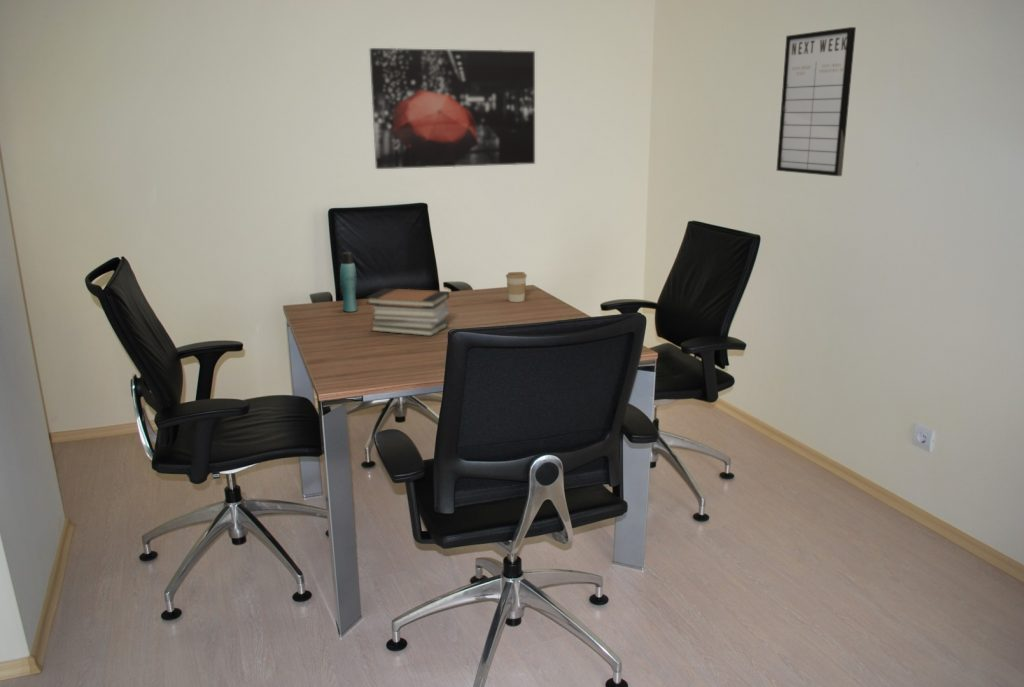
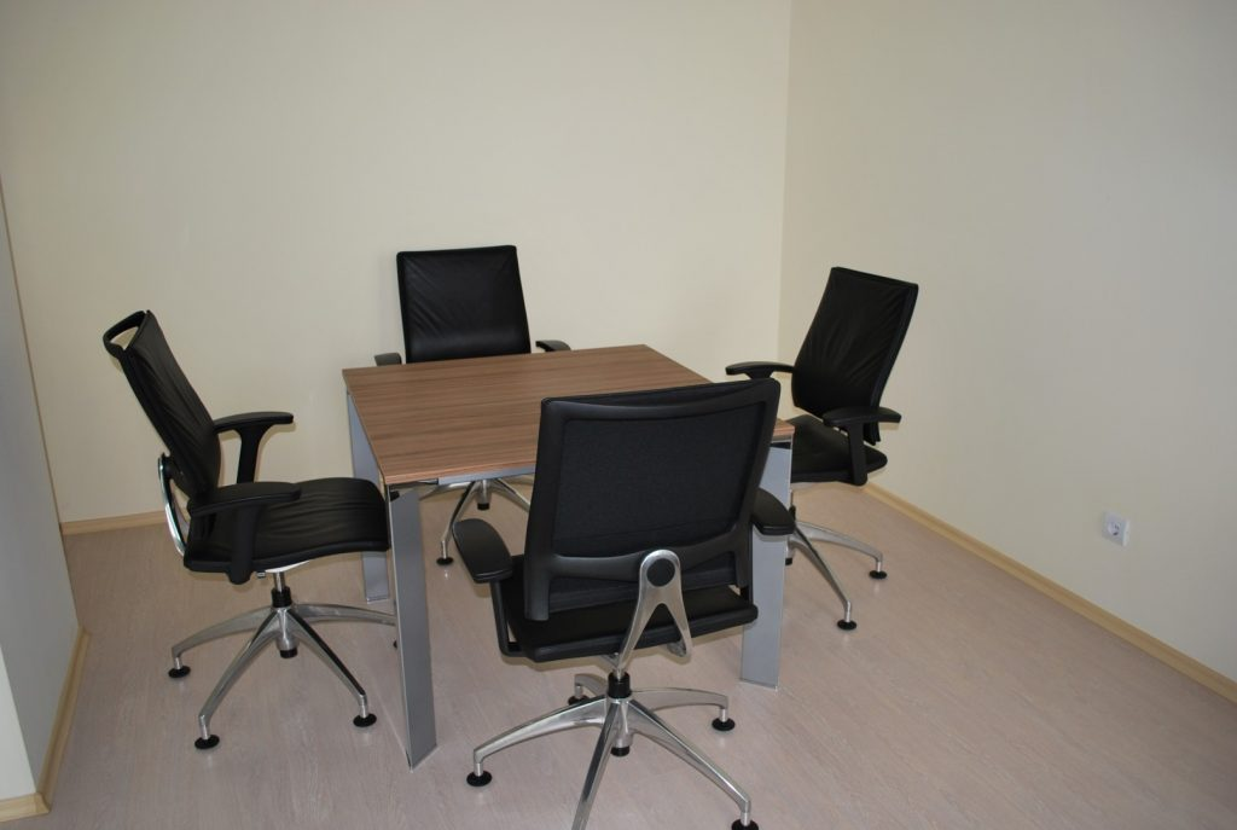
- book stack [365,287,450,337]
- coffee cup [505,271,528,303]
- bottle [339,251,359,313]
- writing board [776,26,857,177]
- wall art [369,47,536,170]
